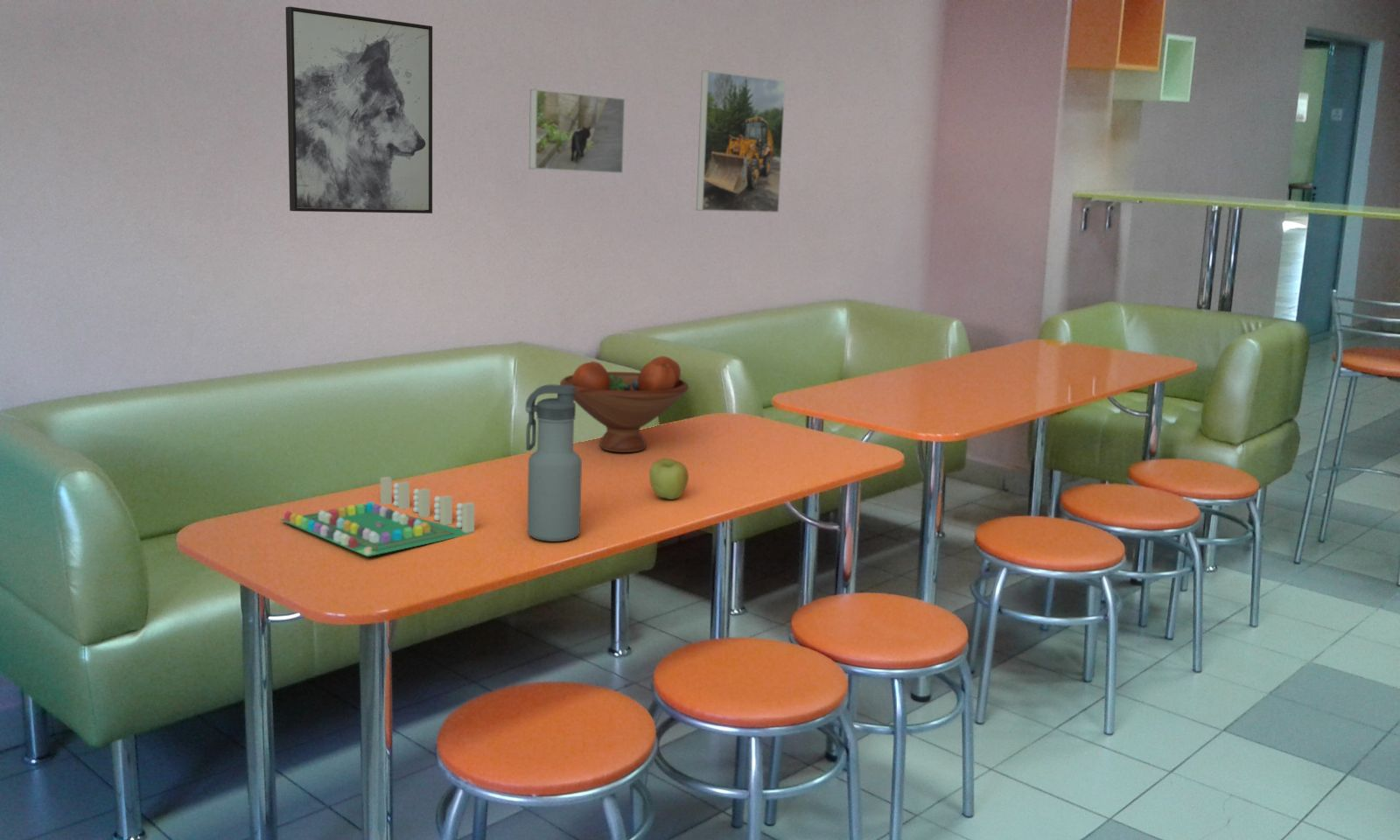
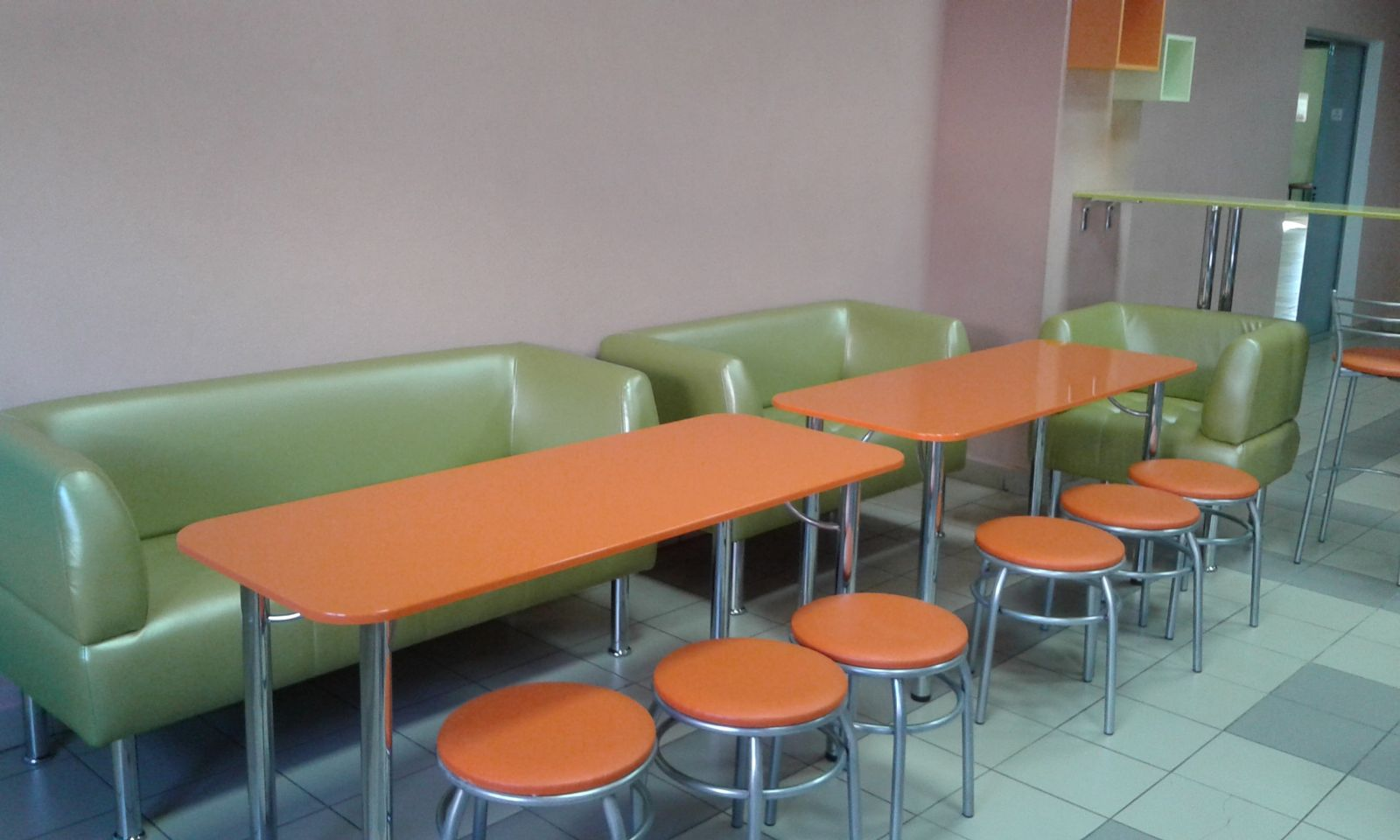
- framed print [696,70,787,214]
- apple [648,458,690,500]
- fruit bowl [559,355,690,453]
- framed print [528,88,626,174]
- wall art [284,6,433,214]
- board game [279,476,475,557]
- water bottle [525,383,583,542]
